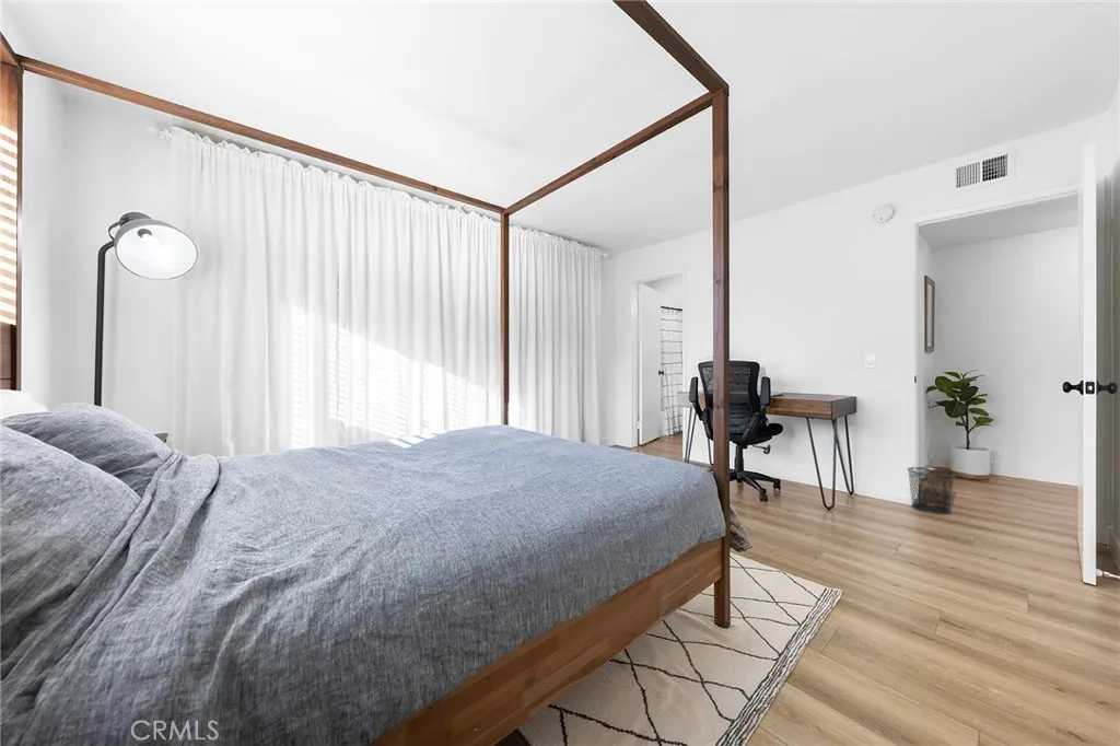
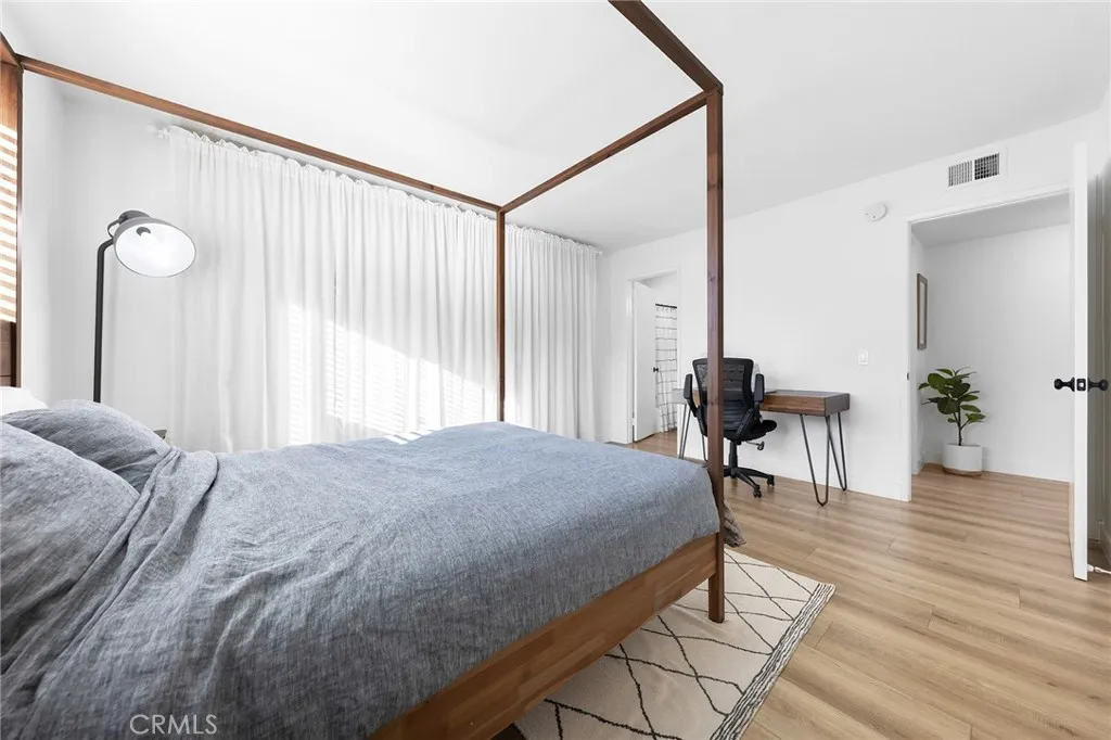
- waste bin [907,466,957,515]
